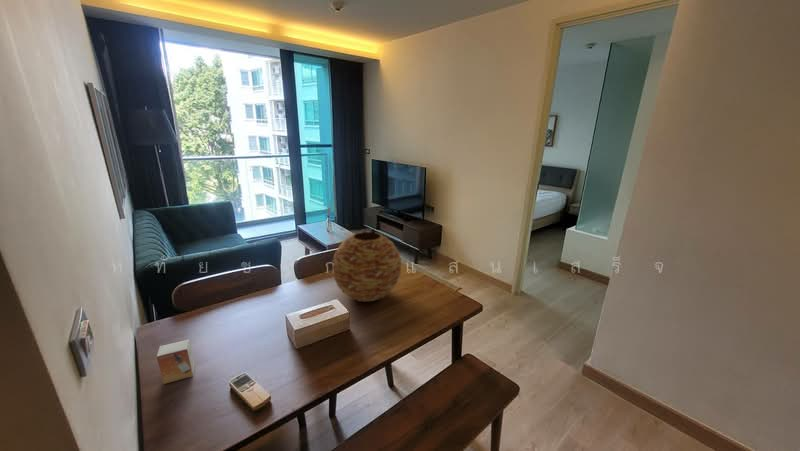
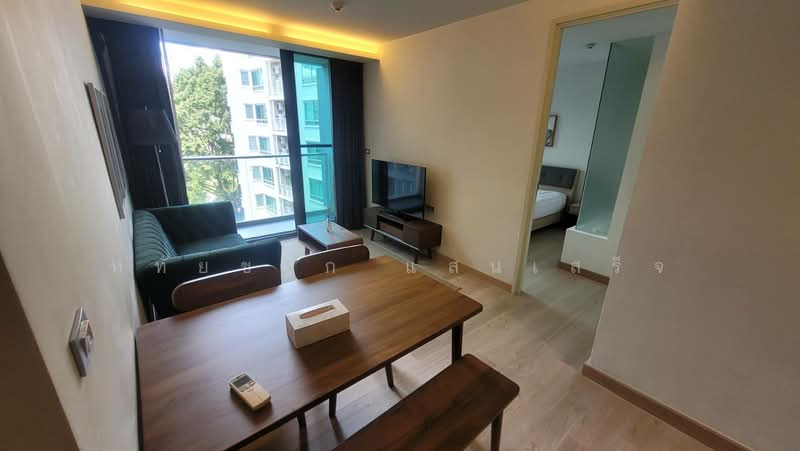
- vase [331,230,403,303]
- small box [156,338,196,385]
